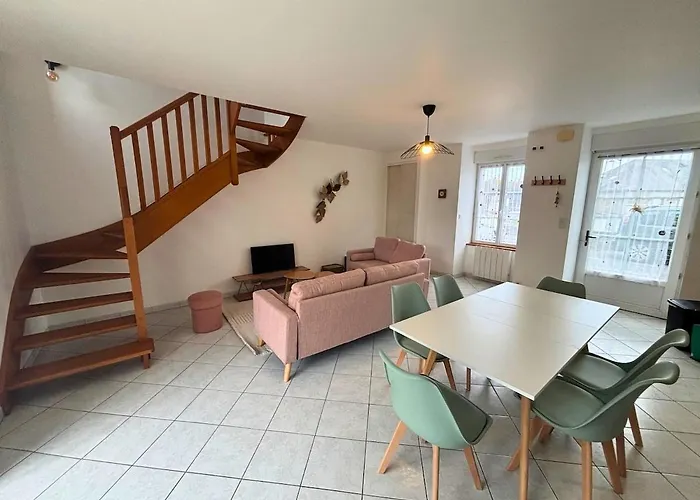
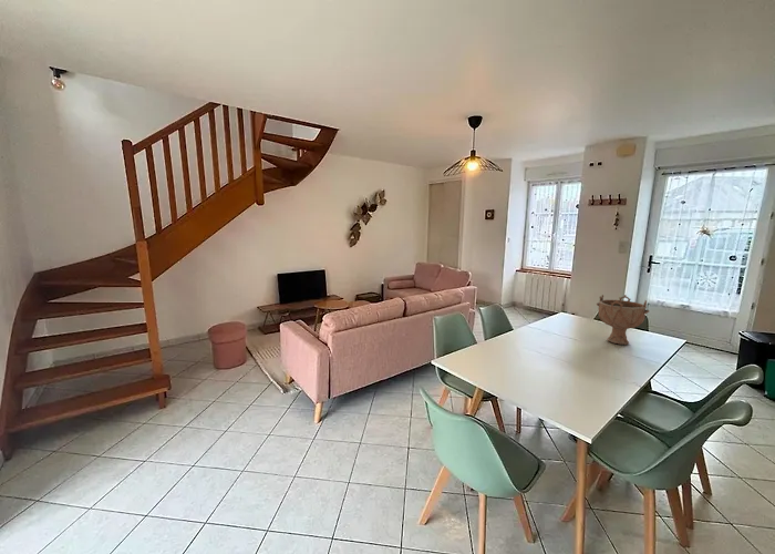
+ decorative bowl [596,294,650,346]
